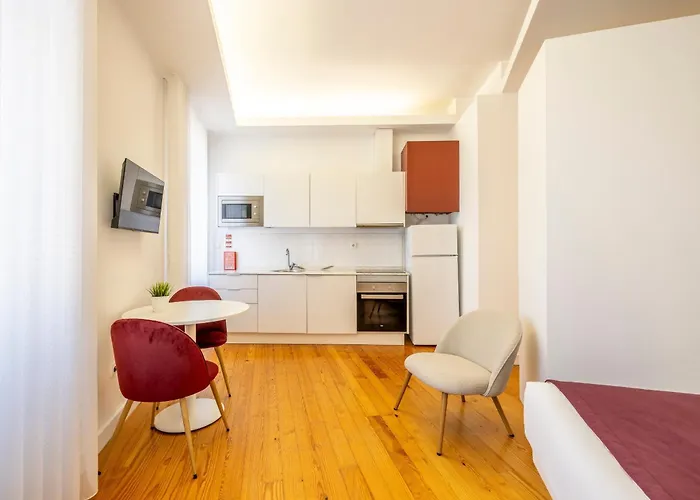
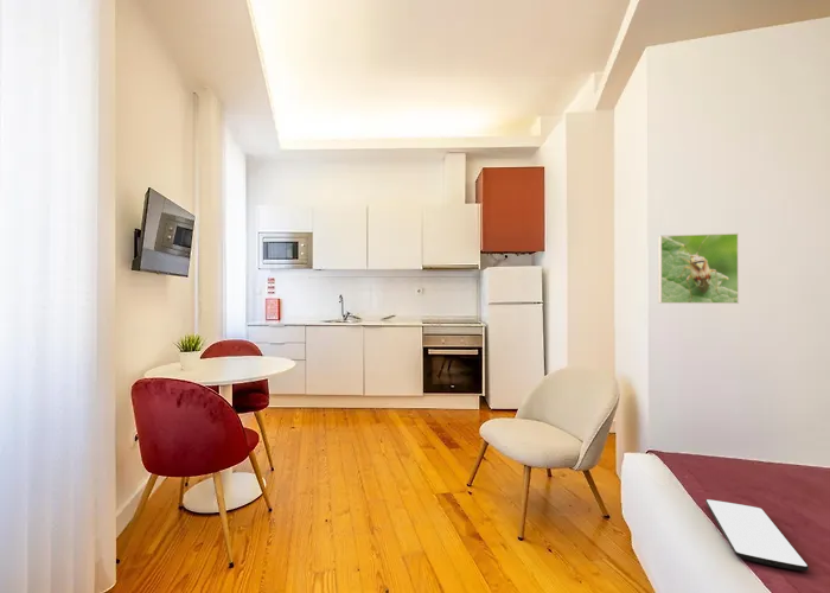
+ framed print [657,232,740,305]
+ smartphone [704,498,810,572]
